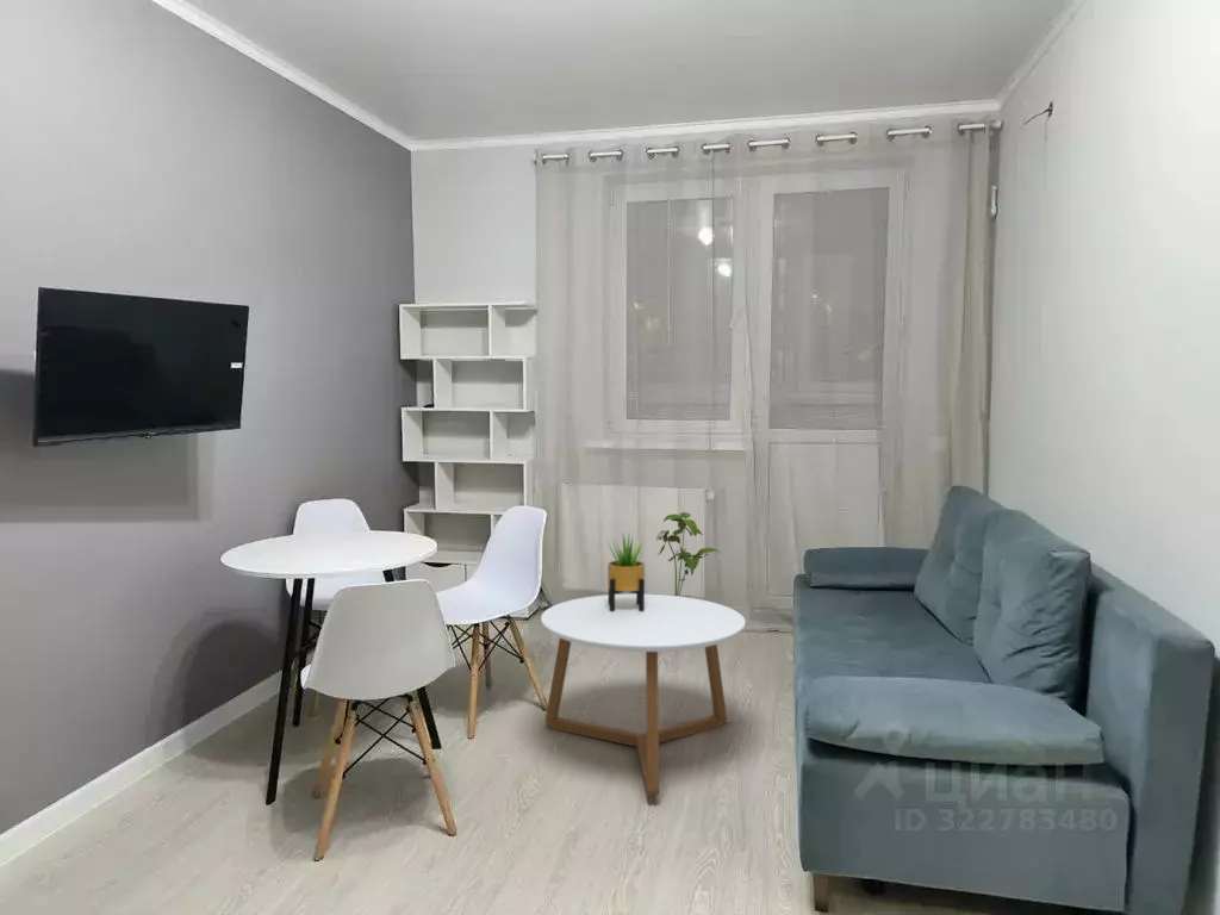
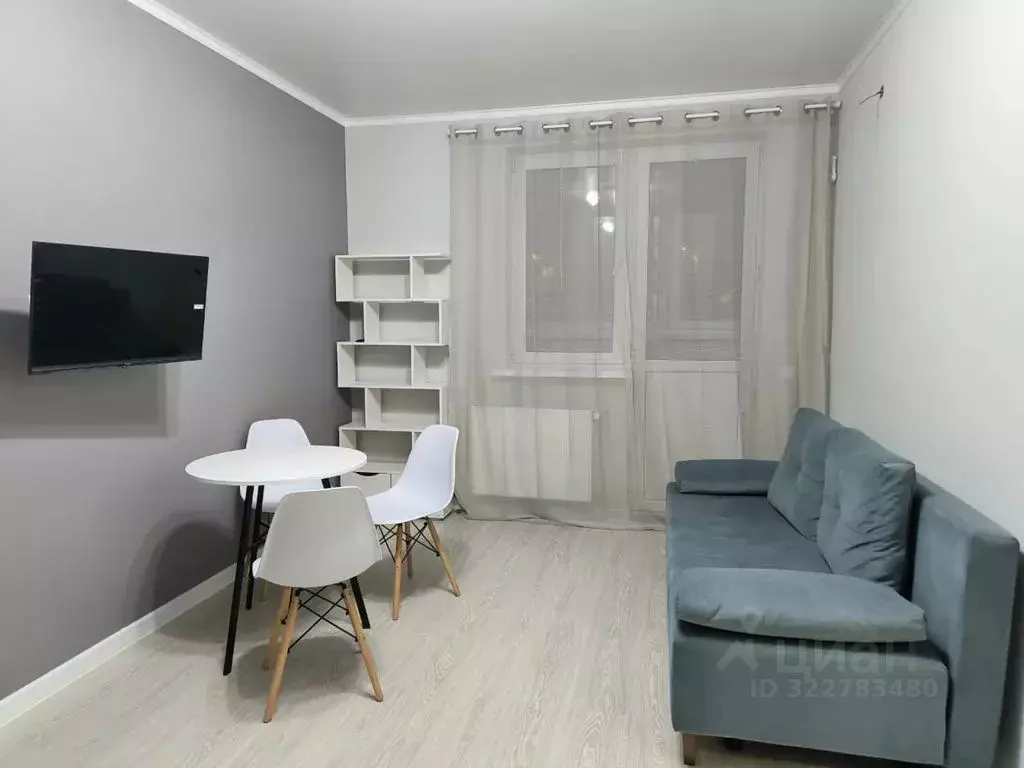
- potted plant [606,534,648,612]
- house plant [655,511,723,598]
- coffee table [540,593,747,796]
